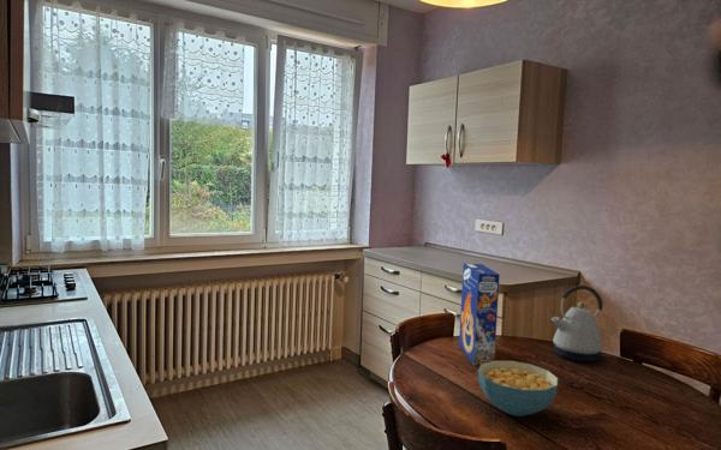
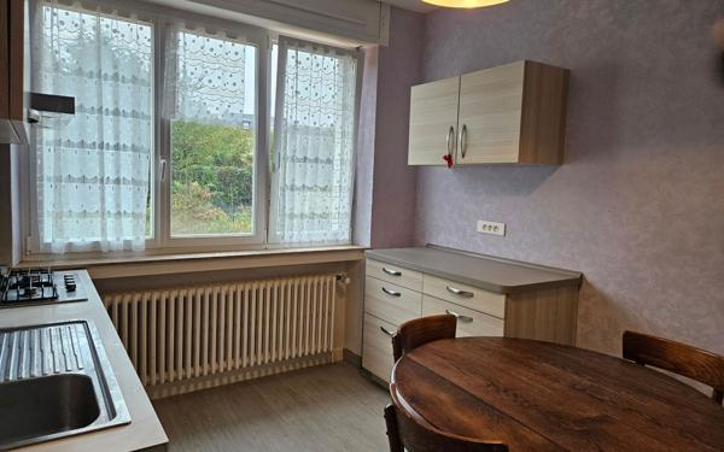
- cereal box [458,263,501,366]
- kettle [550,284,604,362]
- cereal bowl [477,360,560,418]
